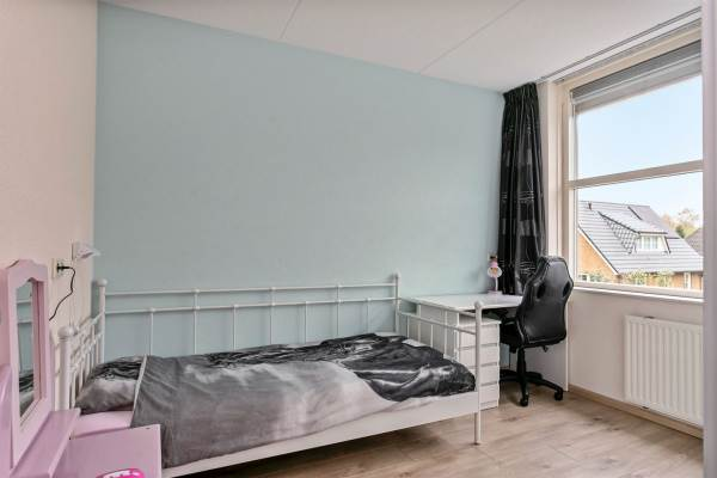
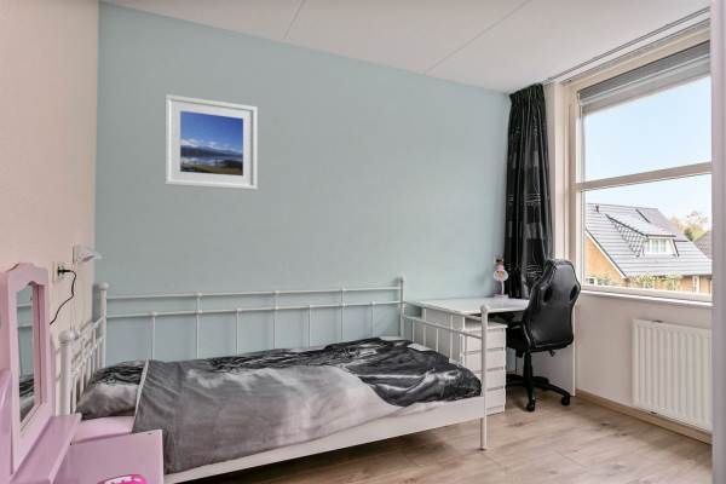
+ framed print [163,93,258,191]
